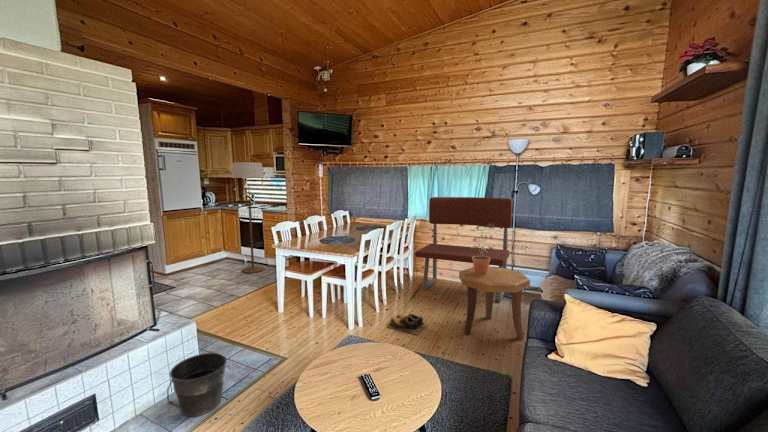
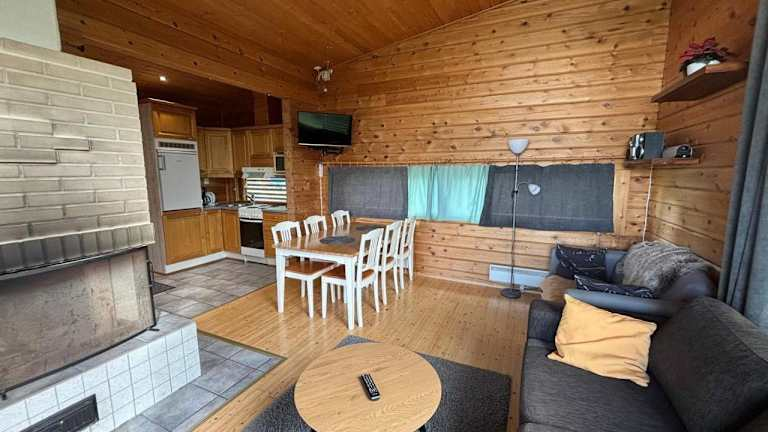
- side table [458,266,531,340]
- potted plant [471,224,495,275]
- floor lamp [231,156,266,274]
- bucket [166,352,227,418]
- bench [414,196,513,303]
- shoes [387,312,428,336]
